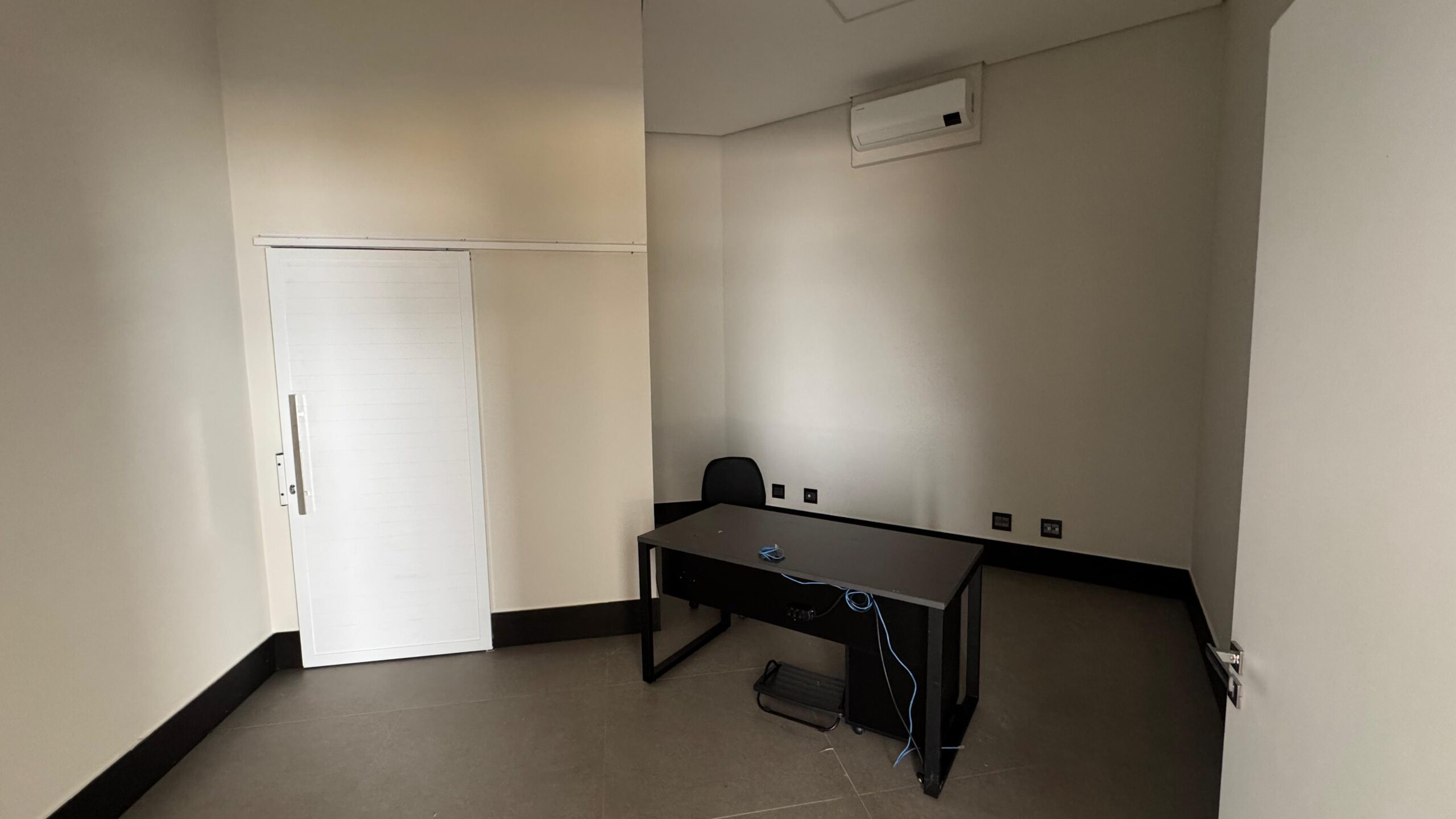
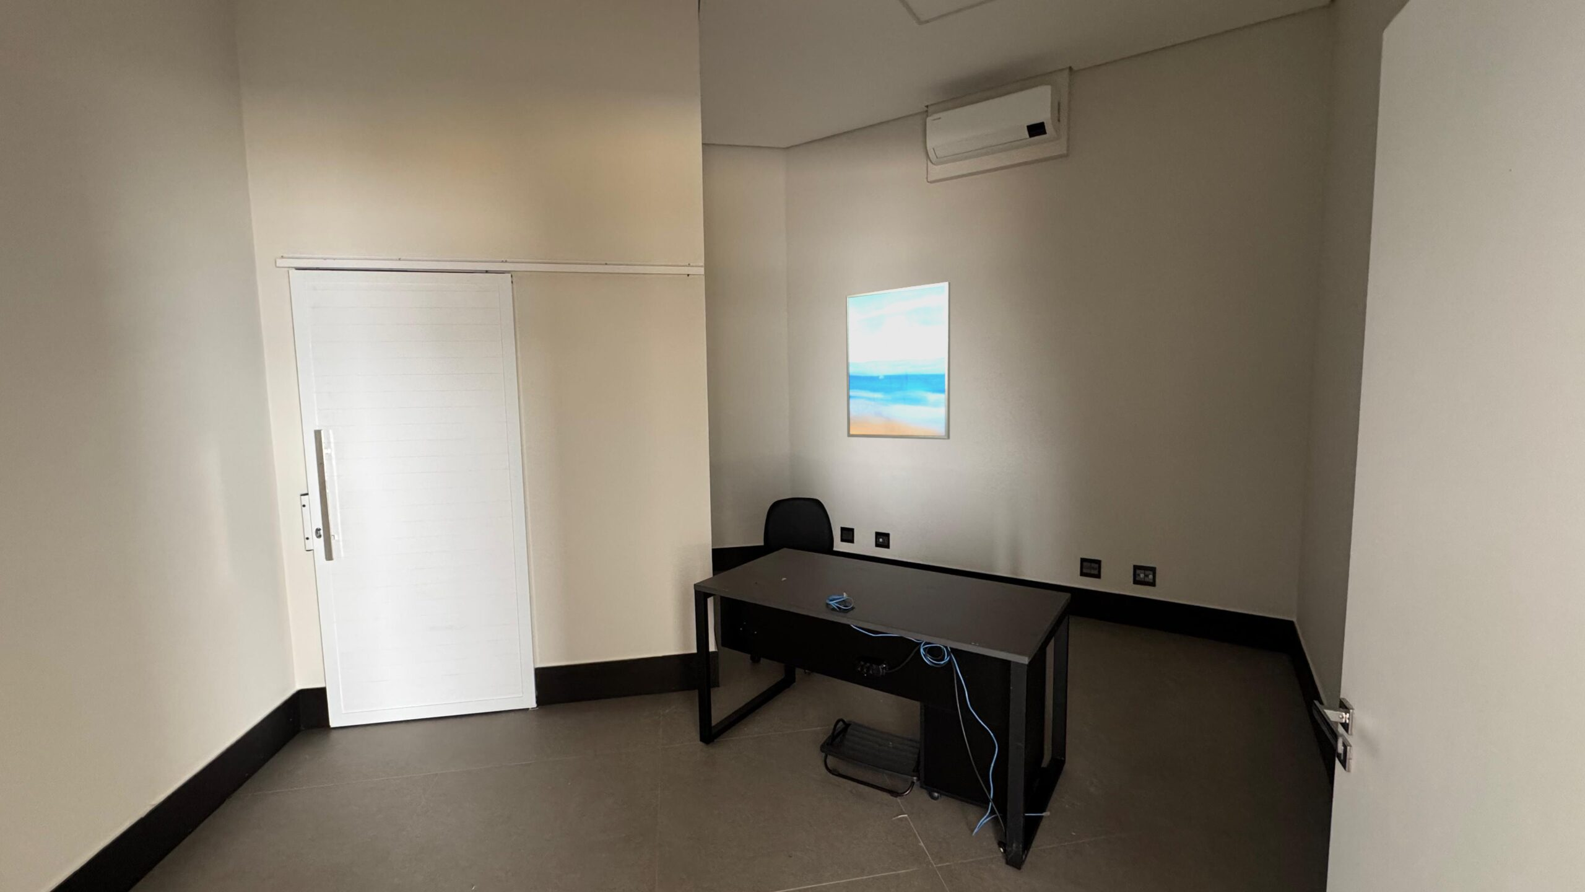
+ wall art [845,281,951,440]
